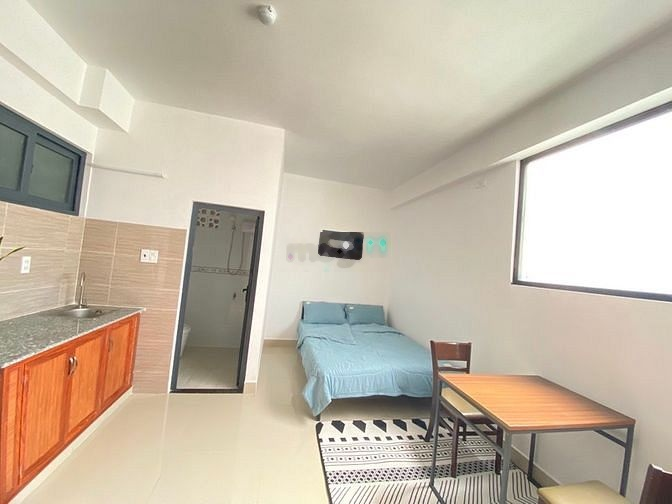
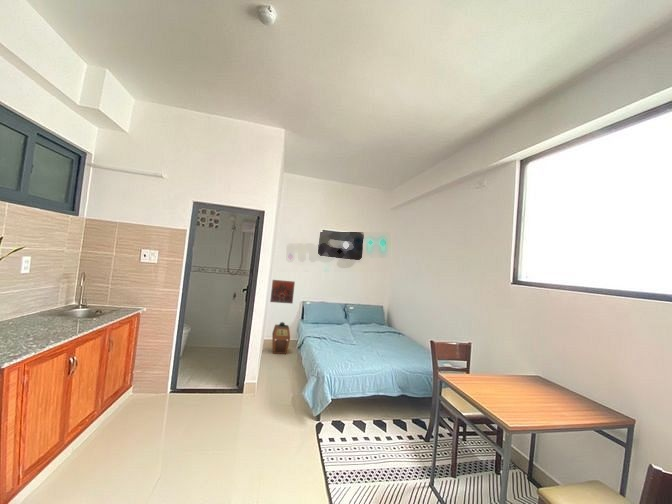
+ speaker [271,321,291,355]
+ decorative tile [269,279,296,305]
